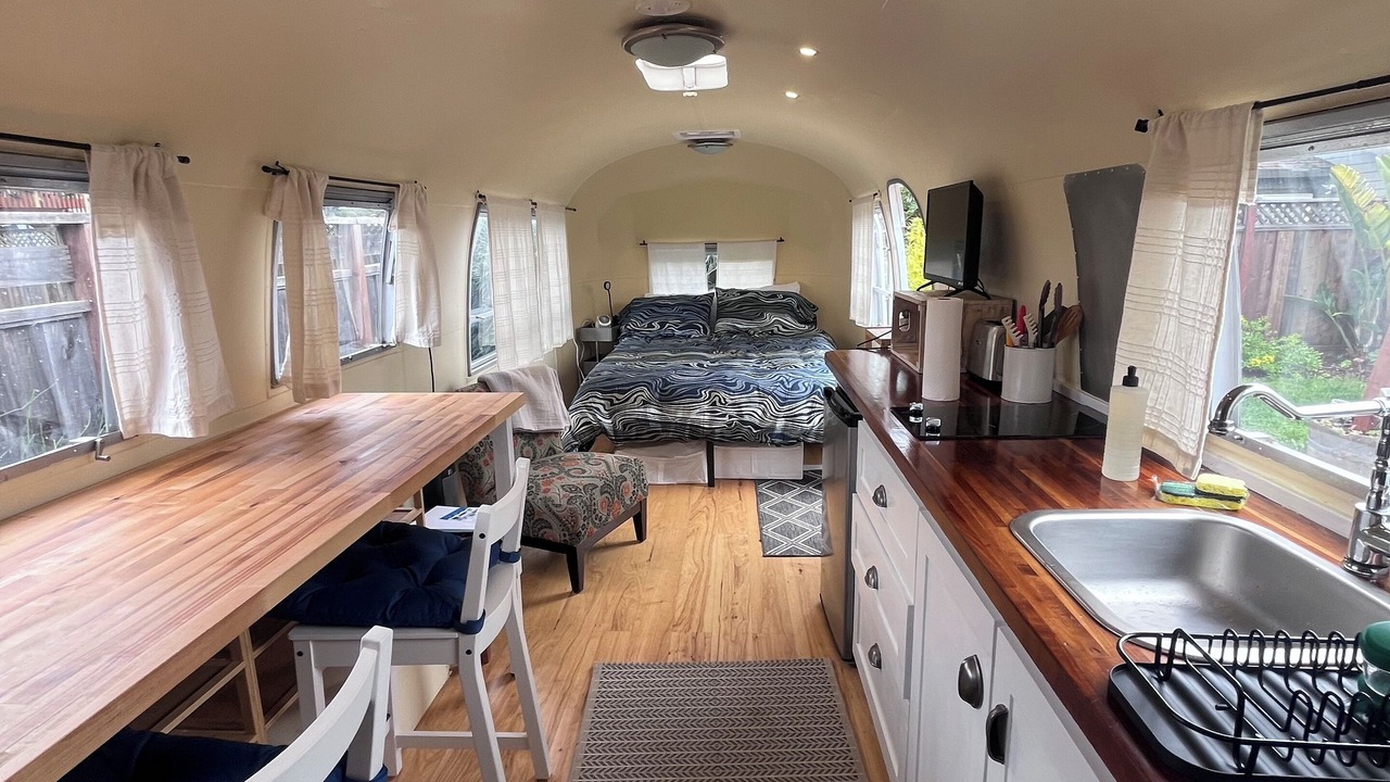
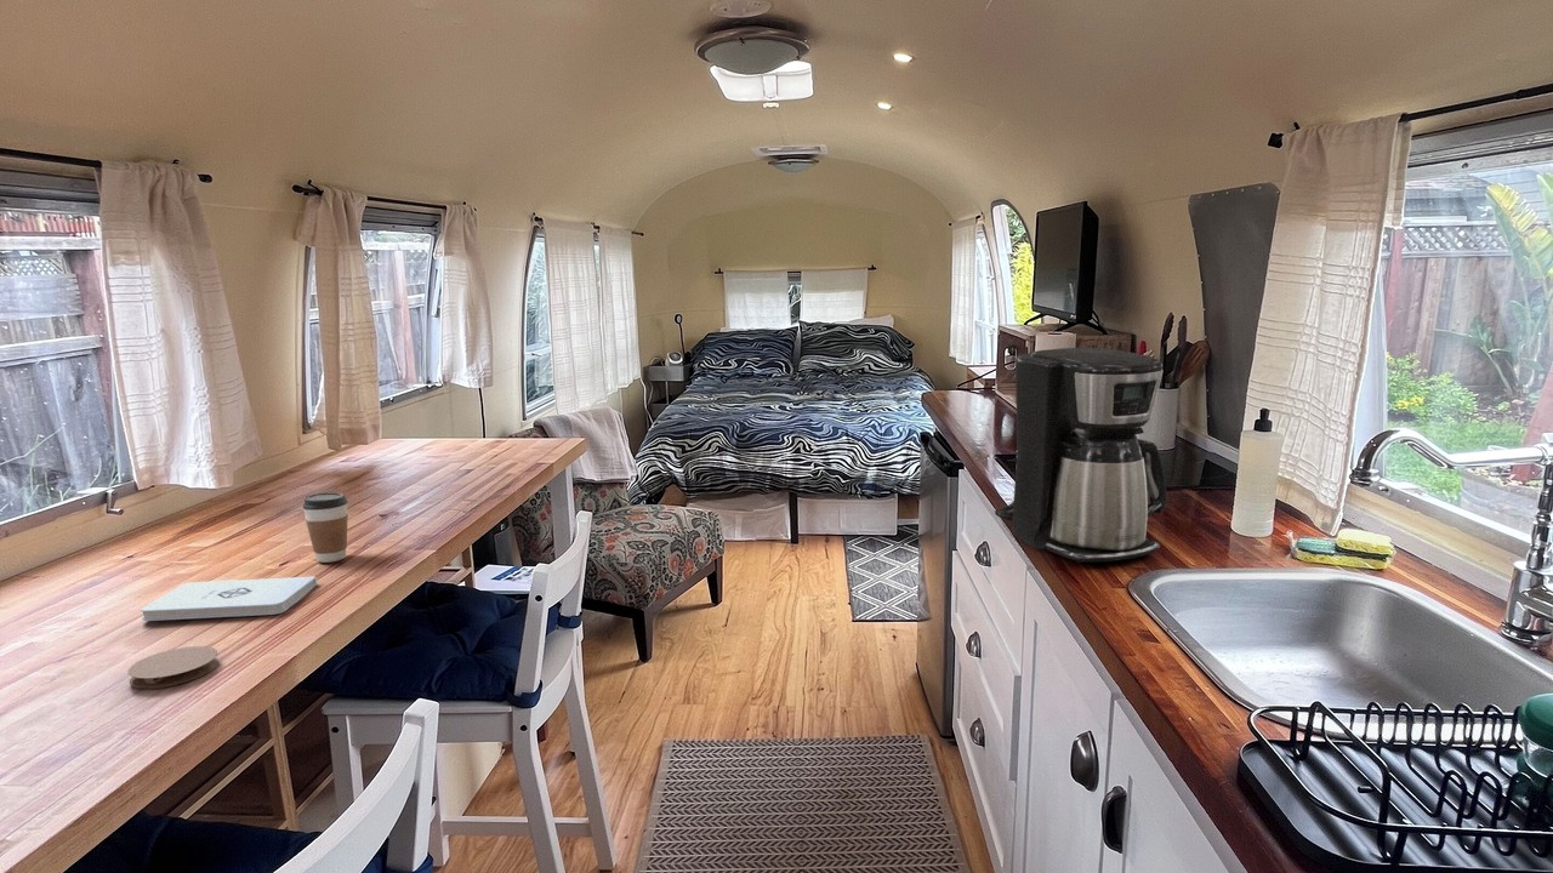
+ notepad [140,576,318,622]
+ coaster [127,645,220,690]
+ coffee cup [302,491,349,564]
+ coffee maker [994,346,1167,564]
